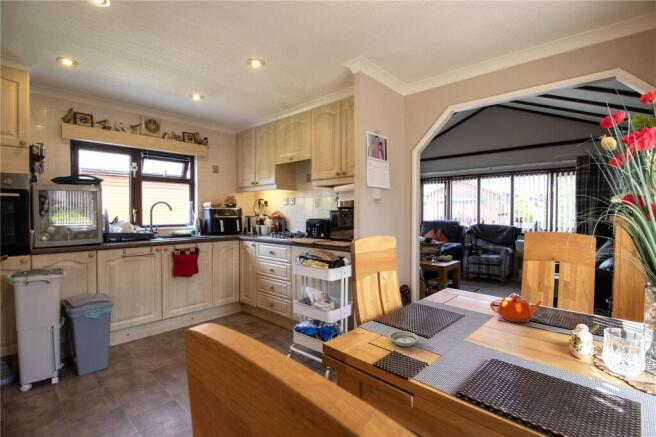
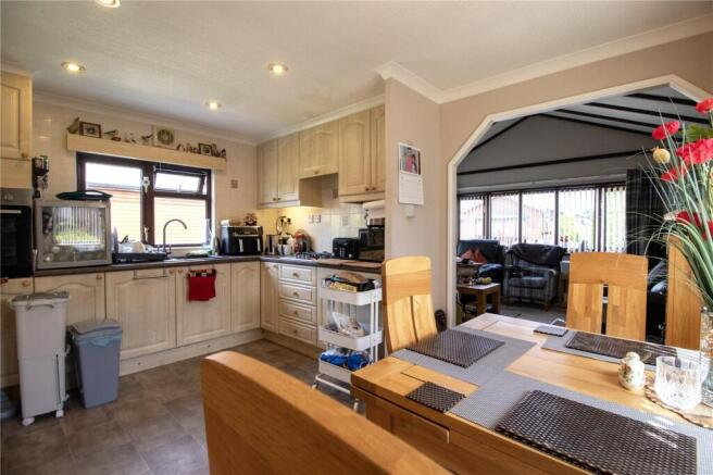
- teapot [489,294,545,323]
- saucer [388,330,420,348]
